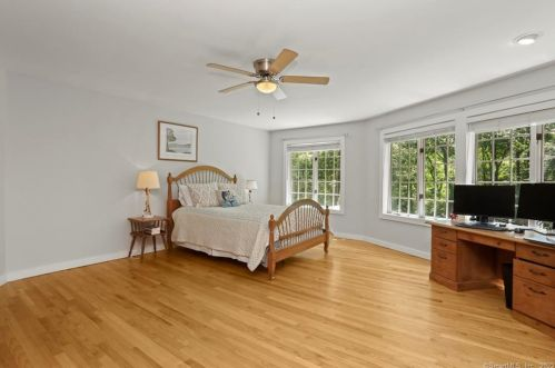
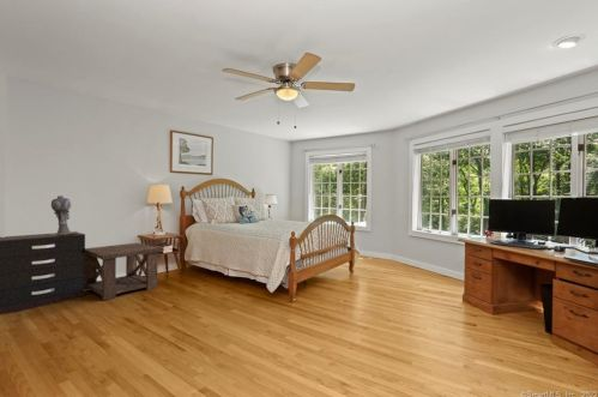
+ side table [84,242,162,301]
+ dresser [0,230,86,315]
+ decorative urn [50,194,81,235]
